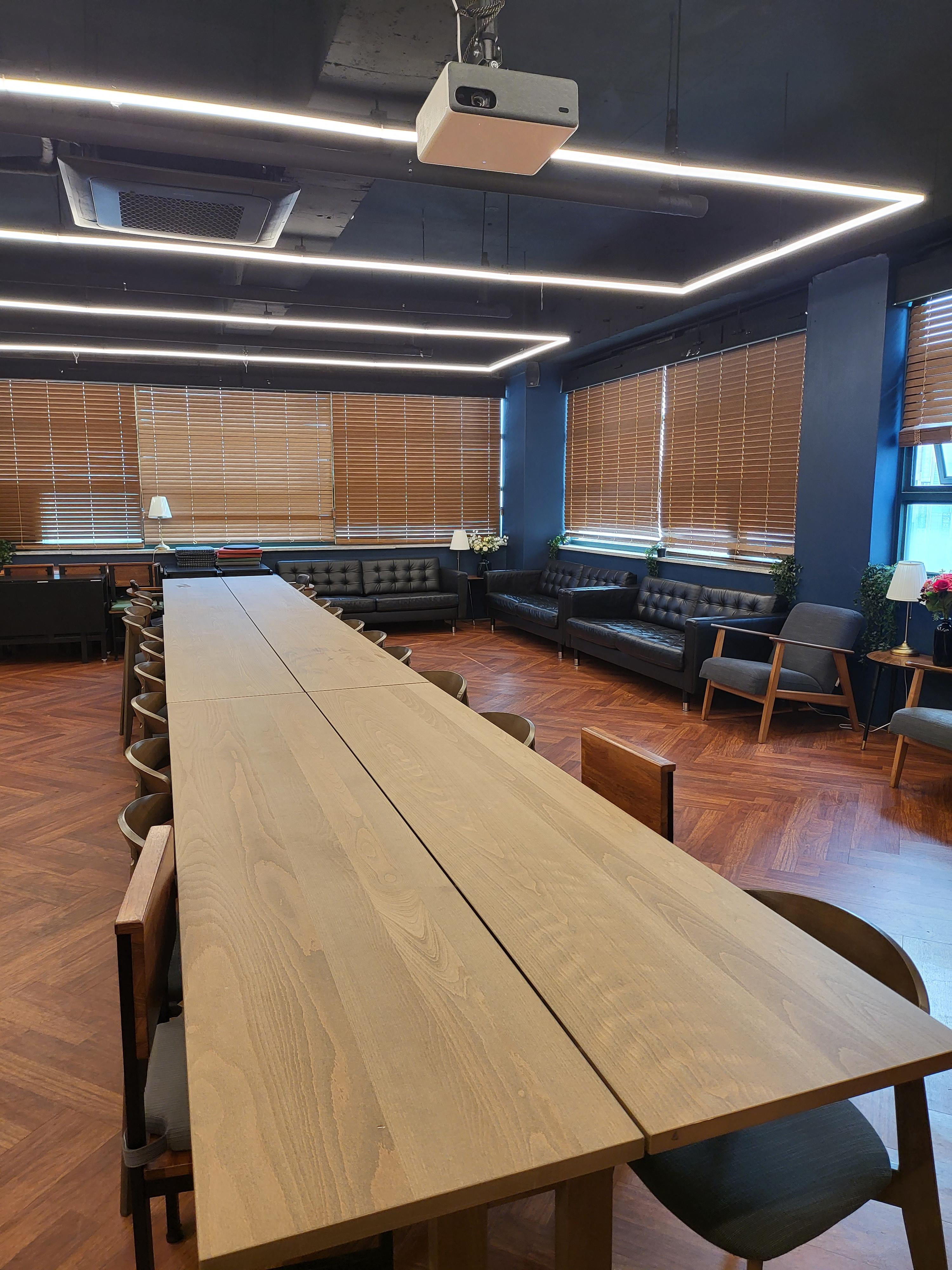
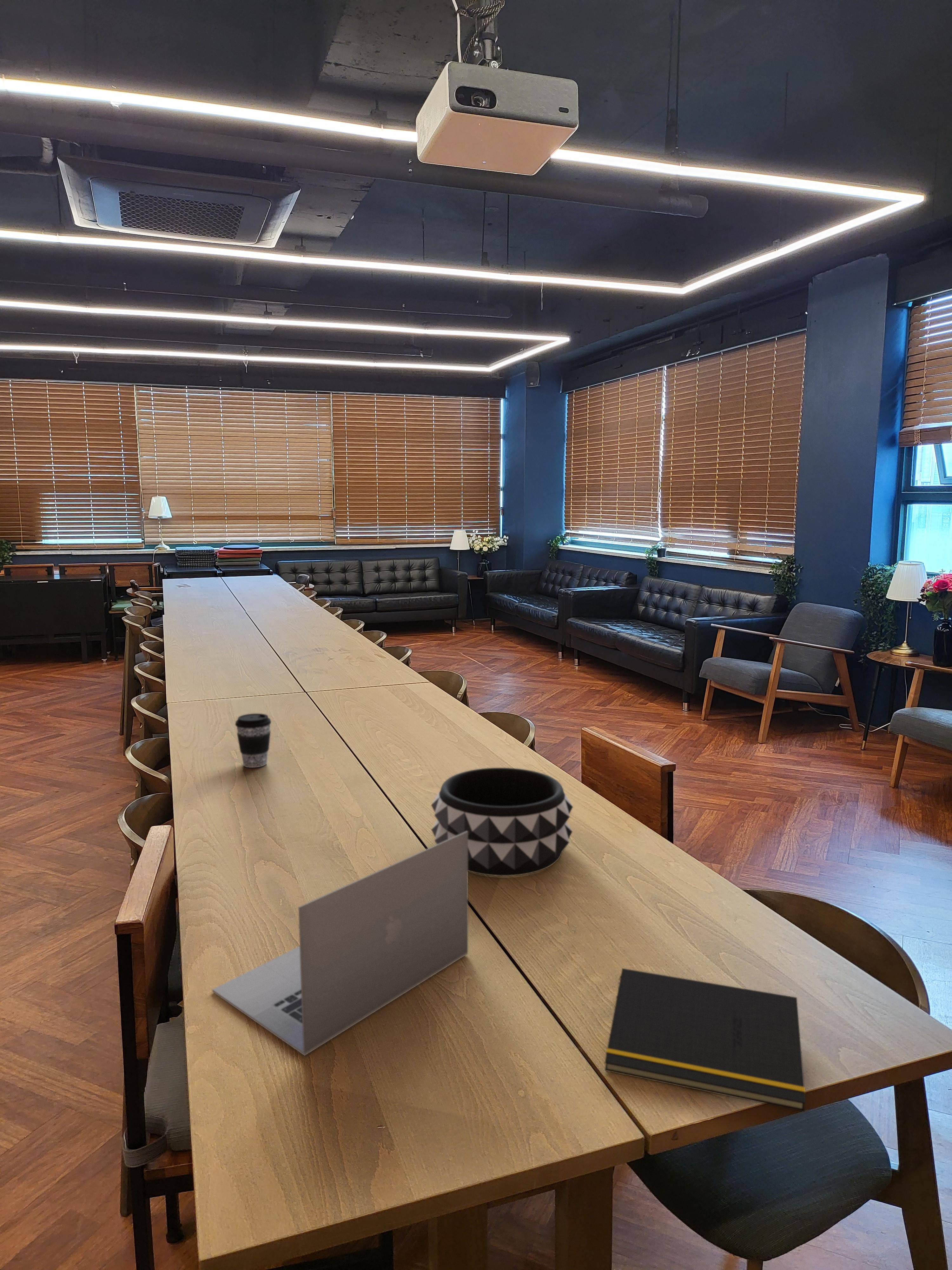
+ laptop [212,831,468,1056]
+ notepad [605,968,806,1112]
+ coffee cup [235,713,272,768]
+ decorative bowl [431,767,573,876]
